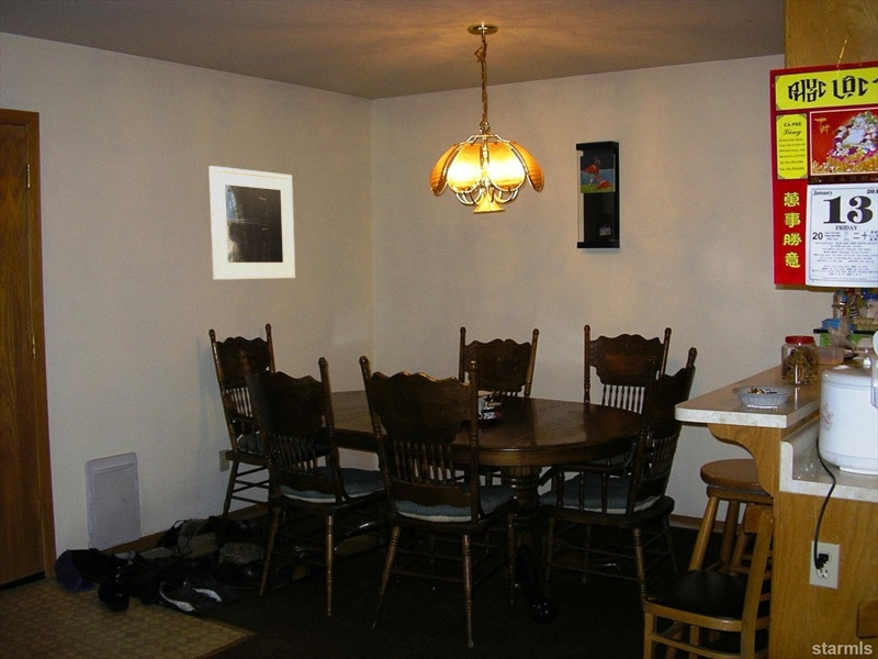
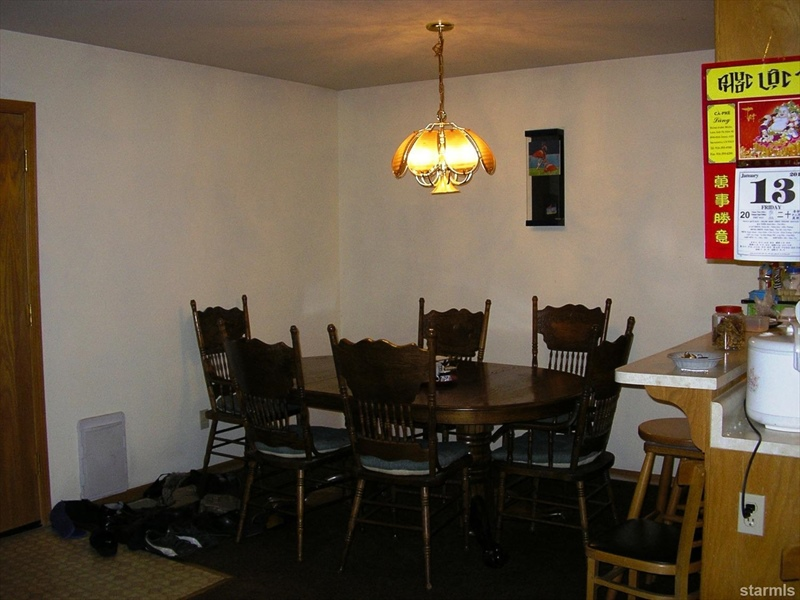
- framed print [207,165,296,281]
